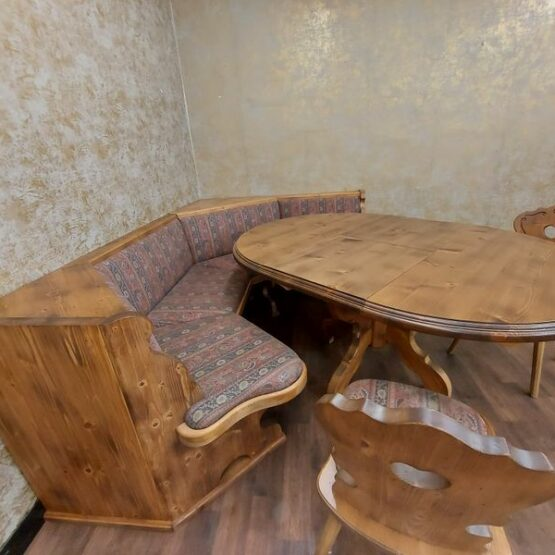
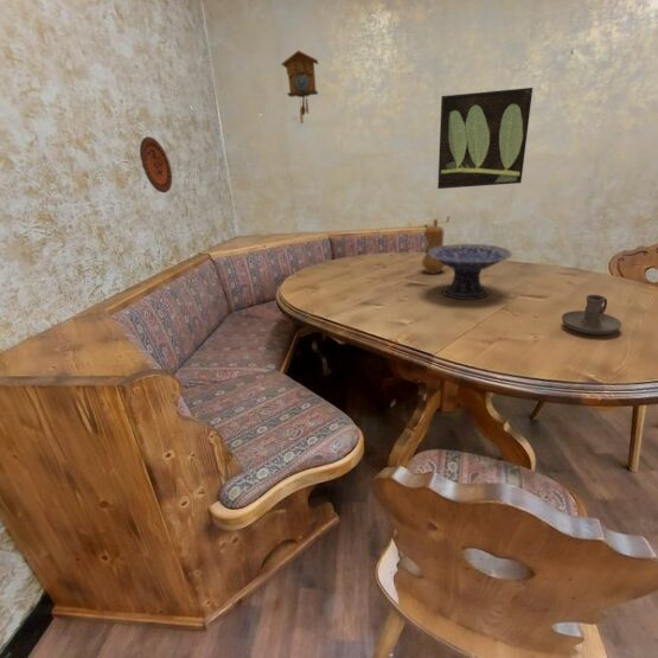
+ pepper mill [421,215,452,275]
+ cuckoo clock [280,50,320,124]
+ candle holder [561,294,622,336]
+ decorative bowl [428,243,513,301]
+ decorative plate [139,135,173,194]
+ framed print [436,87,534,190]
